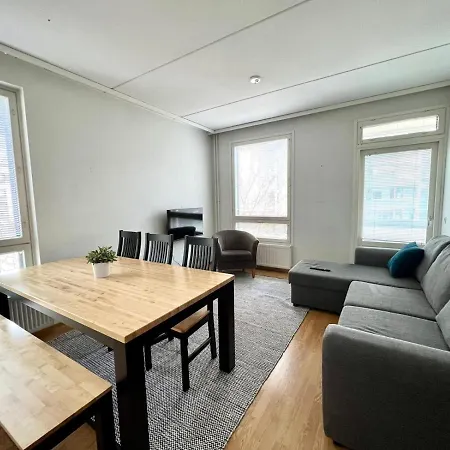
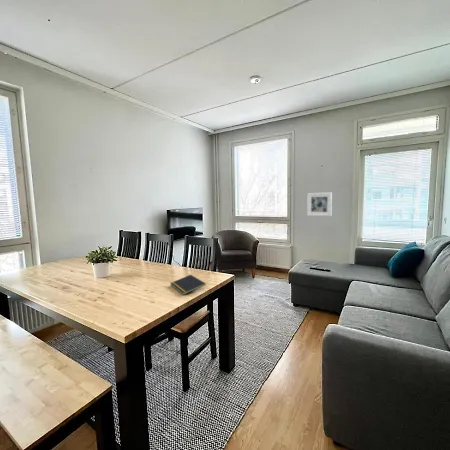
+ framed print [306,192,333,217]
+ notepad [169,274,207,296]
